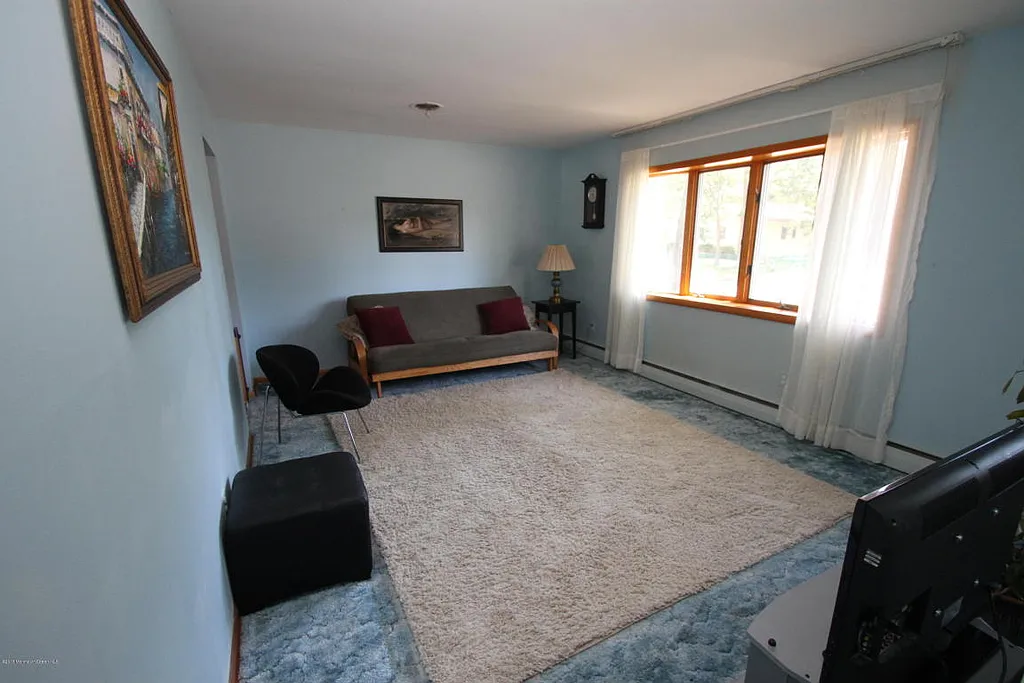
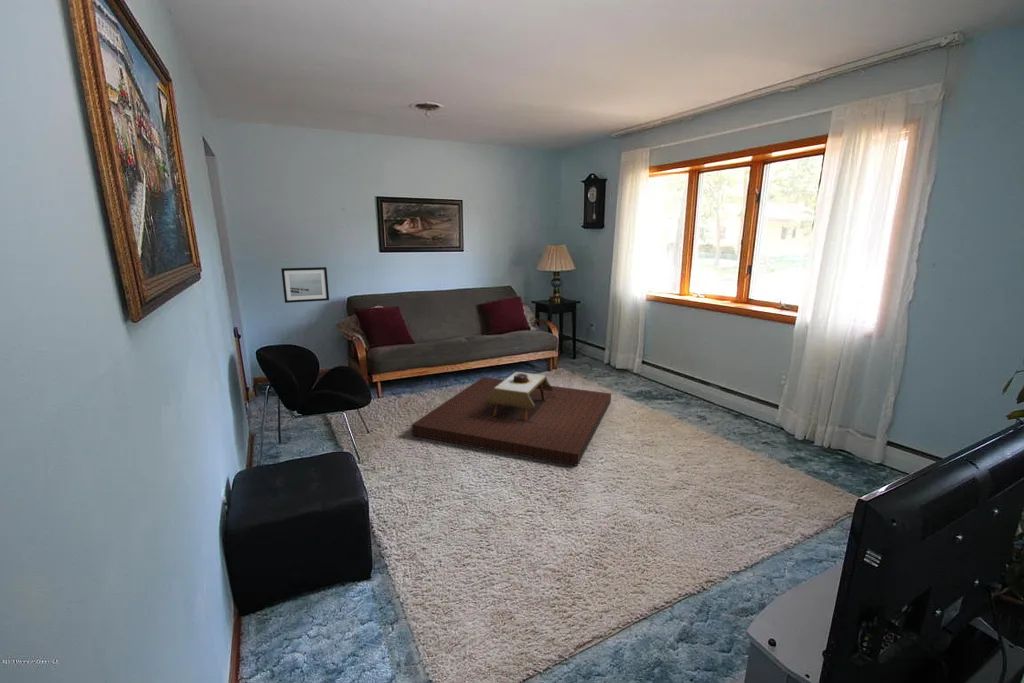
+ wall art [280,266,330,304]
+ coffee table [410,371,612,467]
